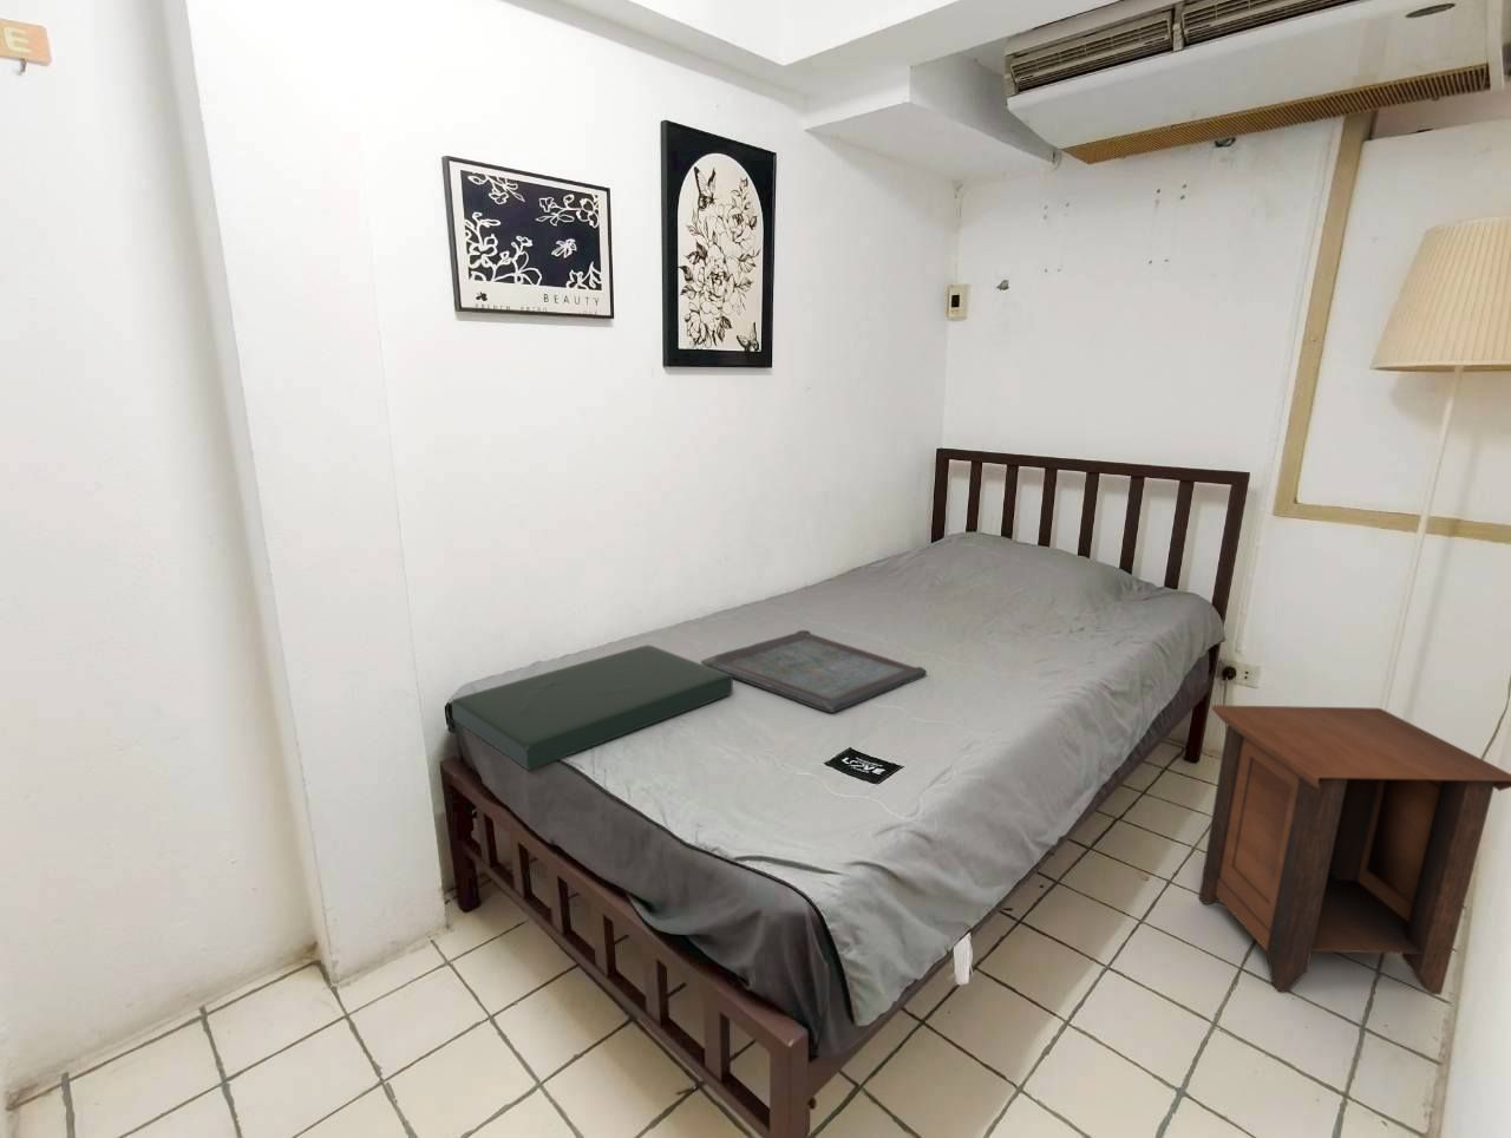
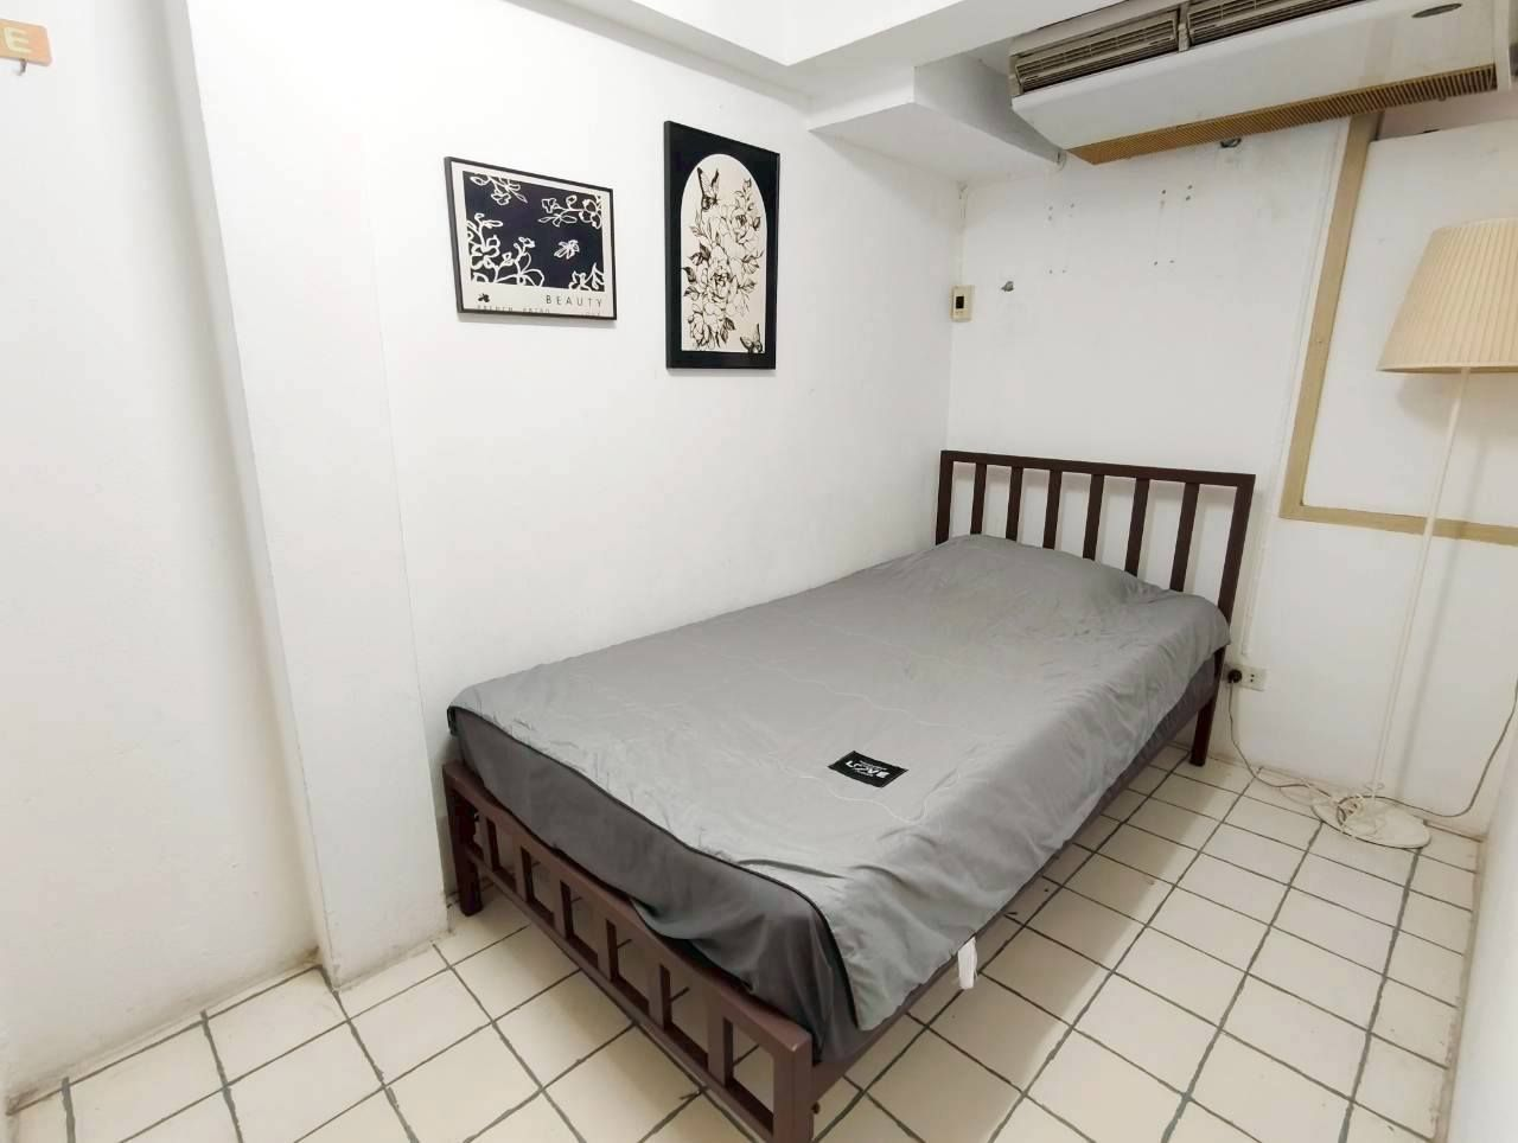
- cushion [449,643,734,770]
- nightstand [1198,704,1511,996]
- serving tray [701,629,928,714]
